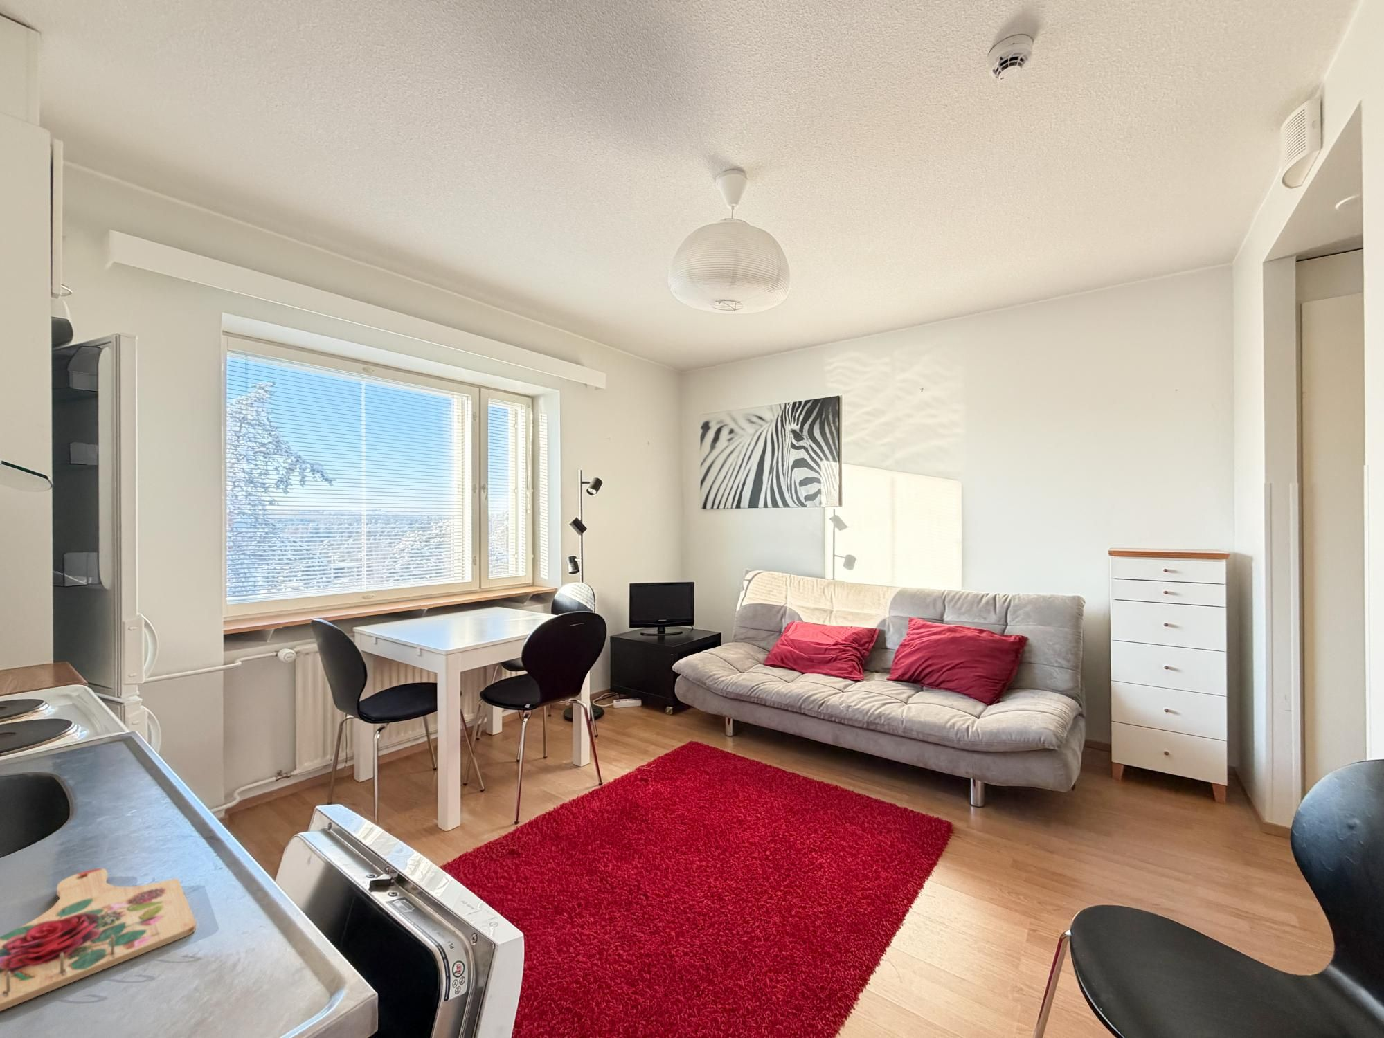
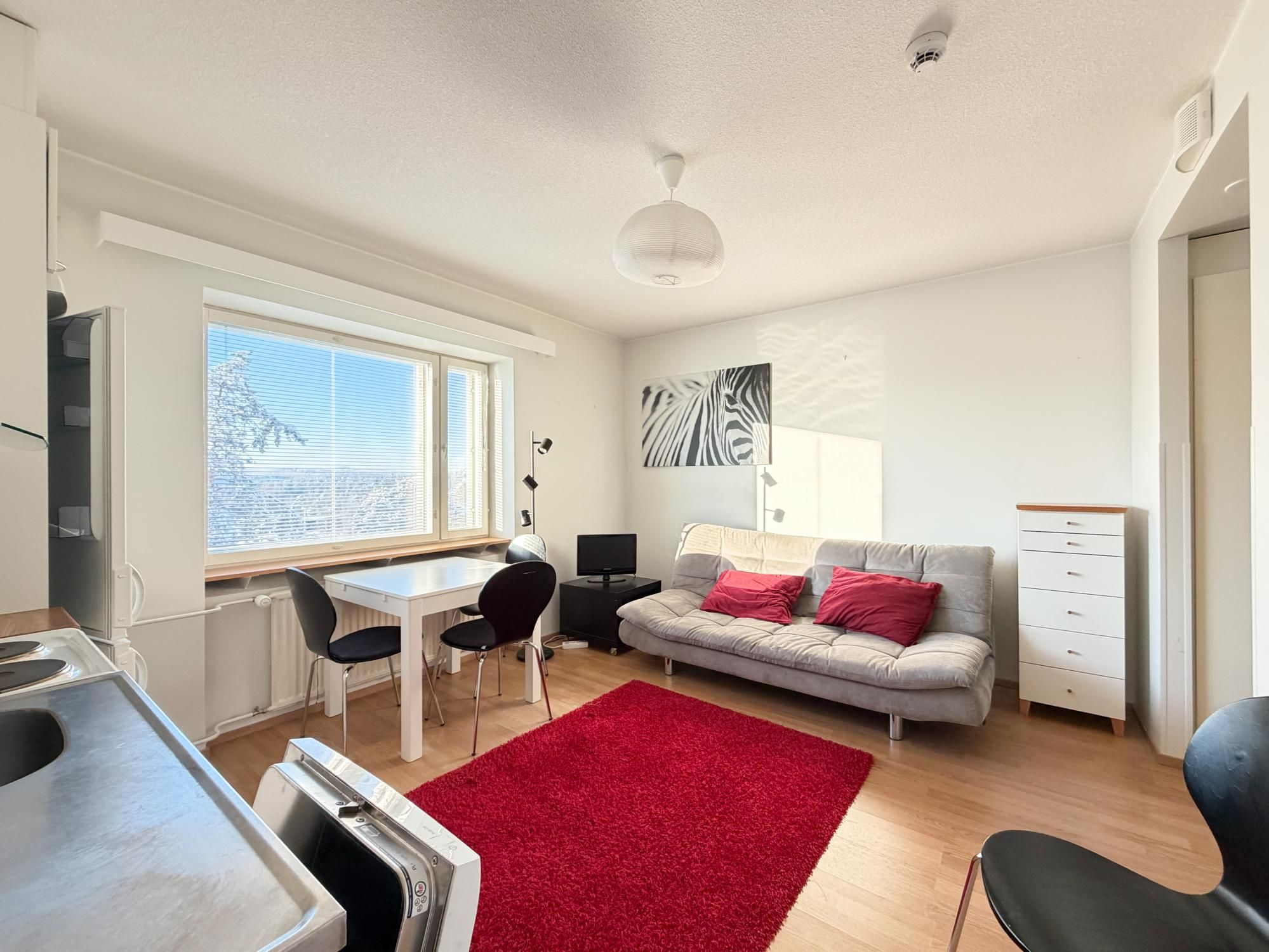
- cutting board [0,868,196,1012]
